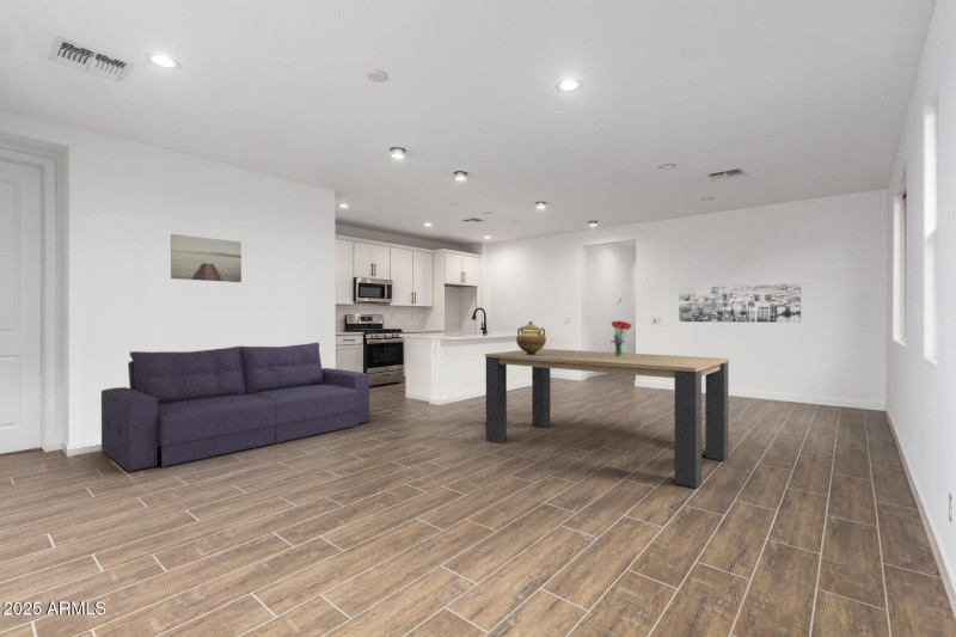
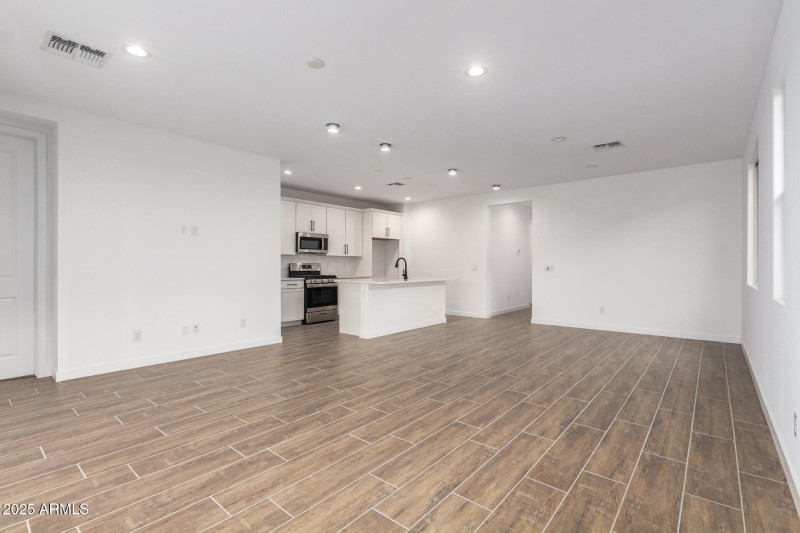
- wall art [678,282,802,324]
- wall art [170,233,243,283]
- bouquet [609,320,632,356]
- dining table [484,348,730,489]
- sofa [100,342,370,473]
- ceramic pot [515,320,547,355]
